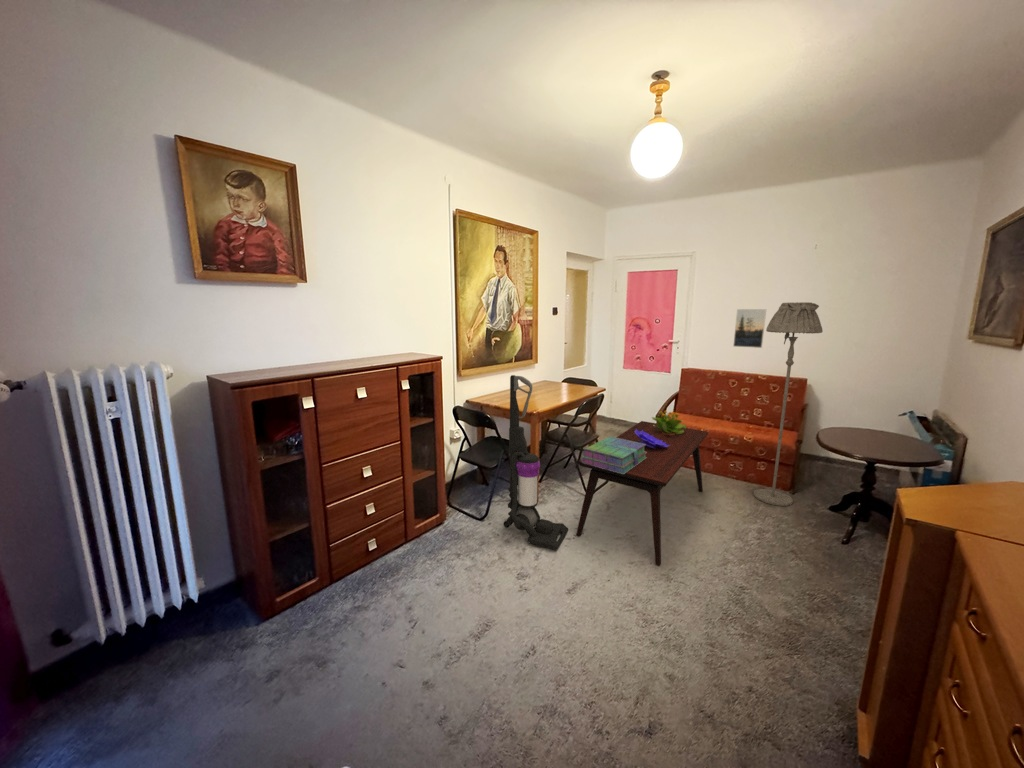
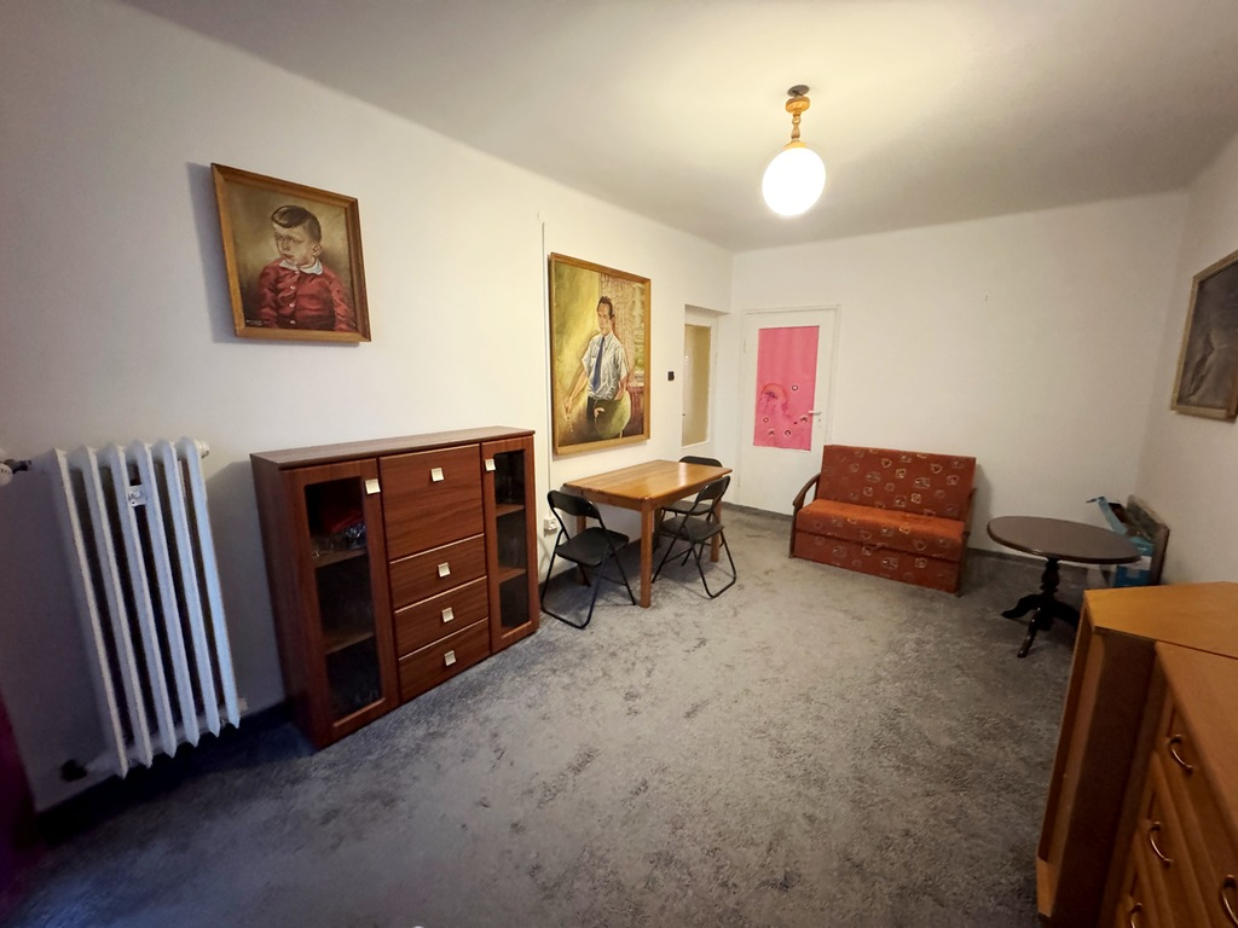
- floor lamp [752,301,824,507]
- stack of books [581,436,647,474]
- coffee table [575,420,710,567]
- decorative bowl [635,429,670,448]
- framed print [732,308,767,349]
- vacuum cleaner [502,374,569,552]
- potted flower [651,410,687,435]
